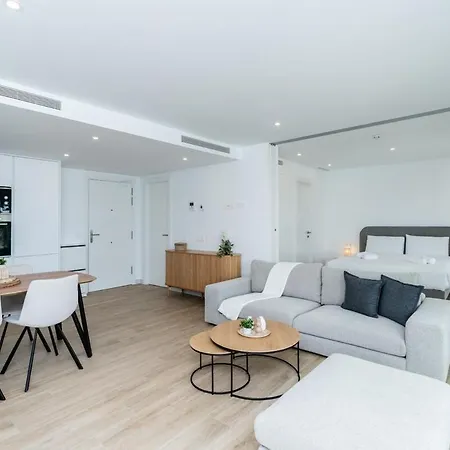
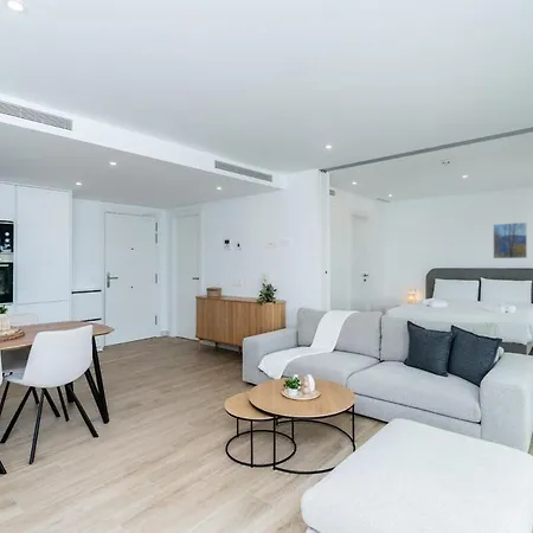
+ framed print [493,221,528,259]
